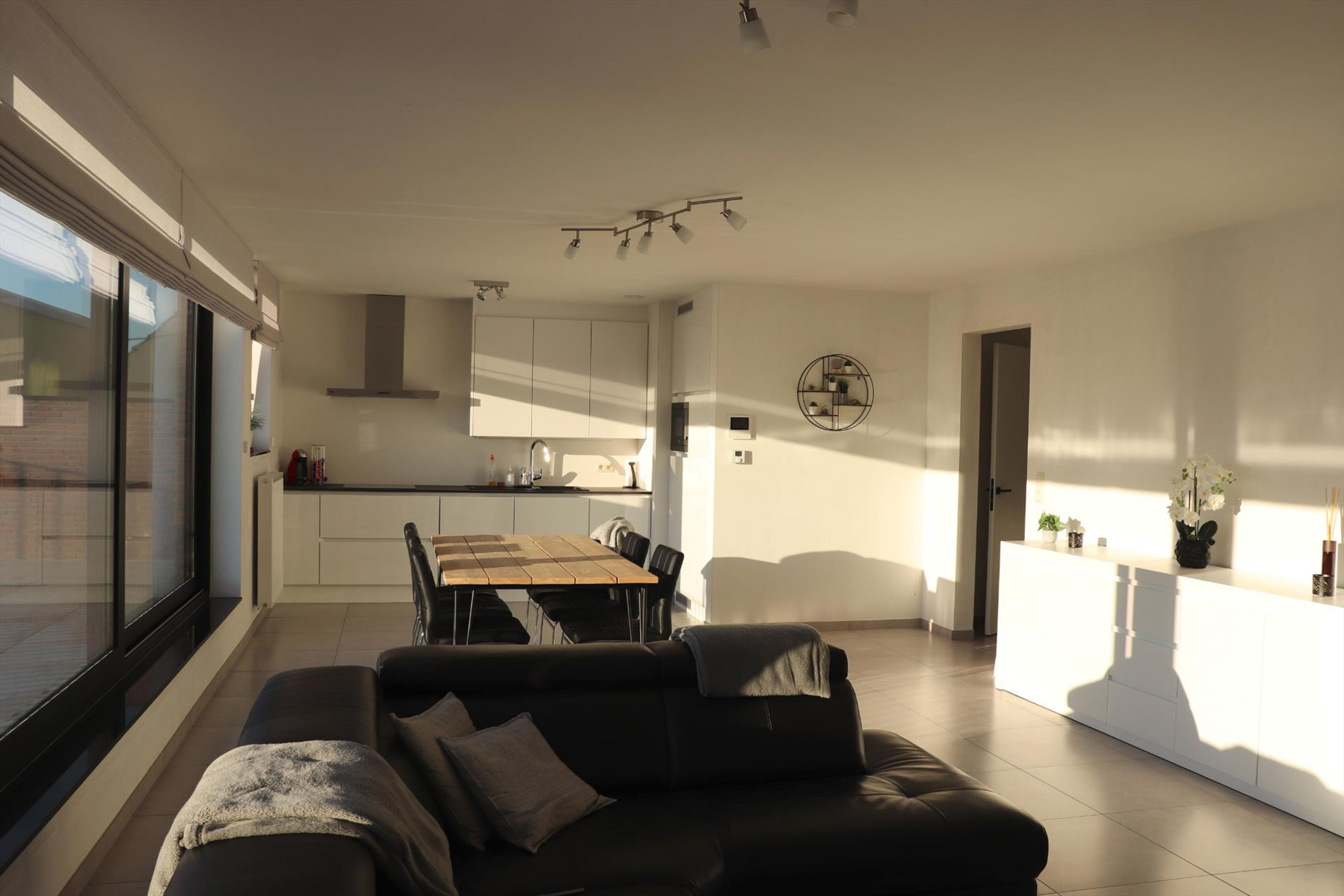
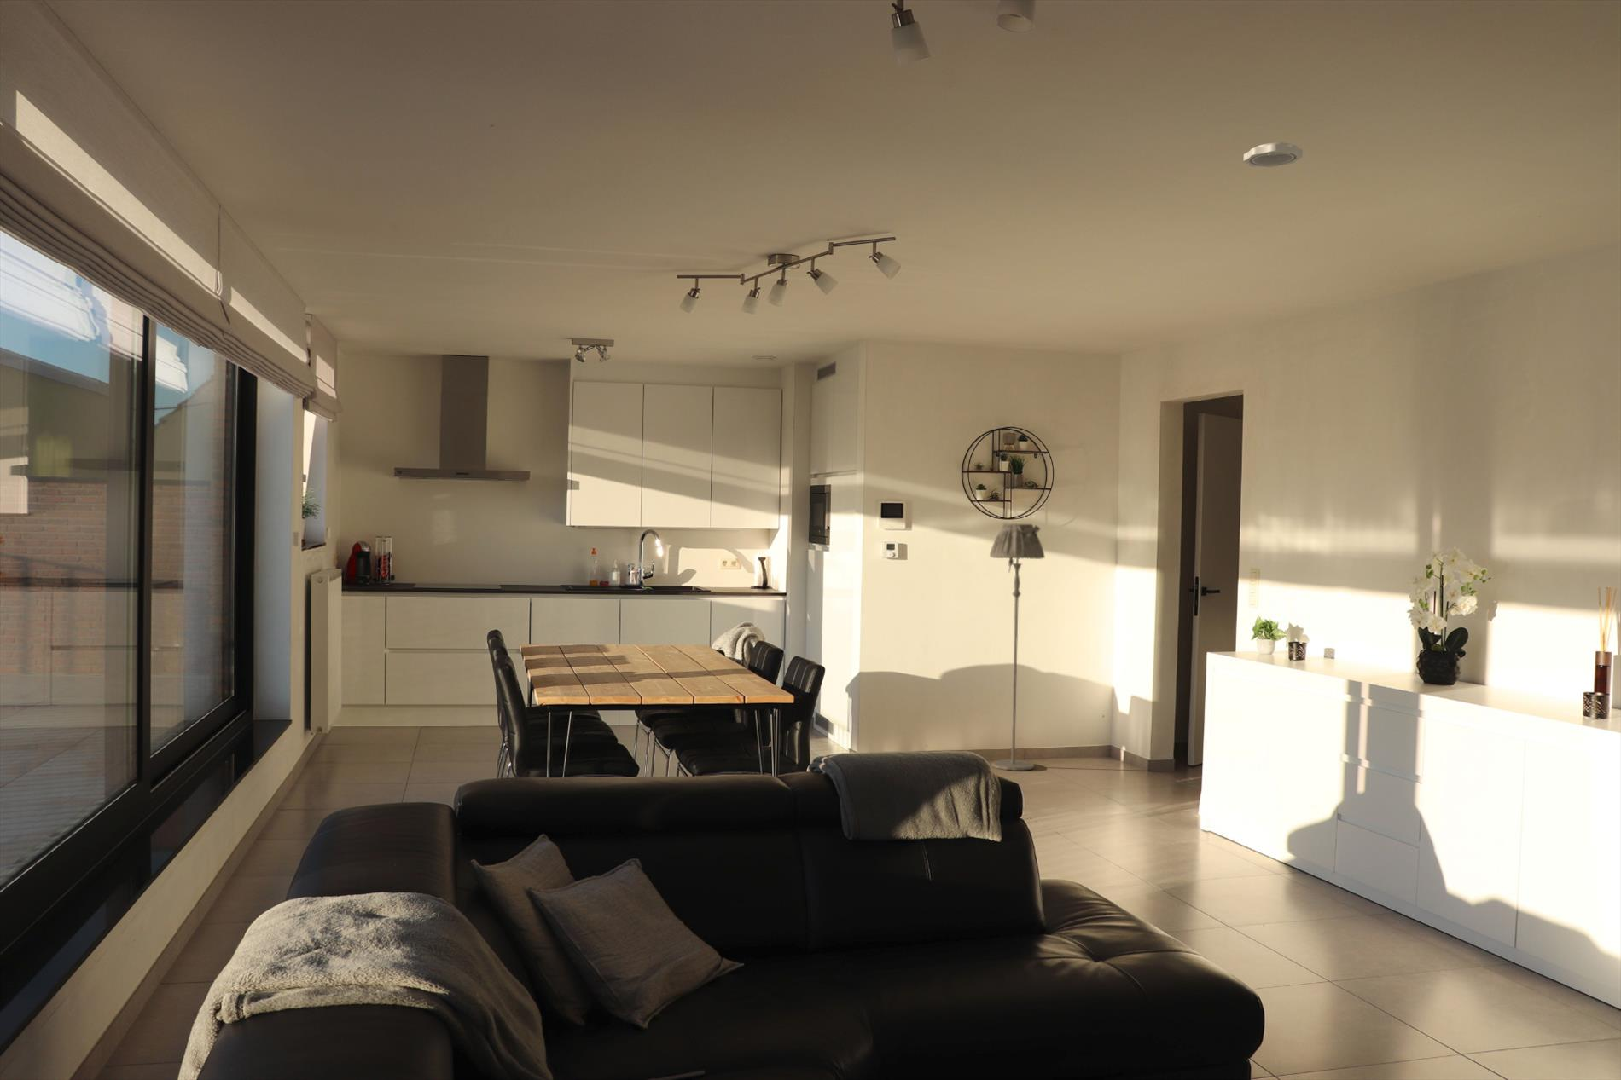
+ floor lamp [989,523,1046,771]
+ smoke detector [1243,141,1304,168]
